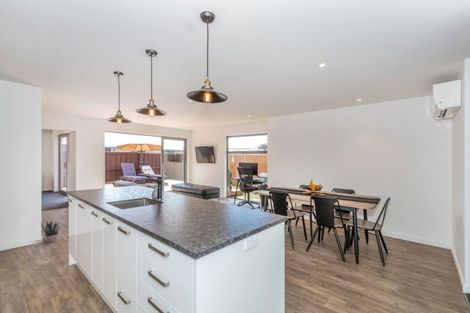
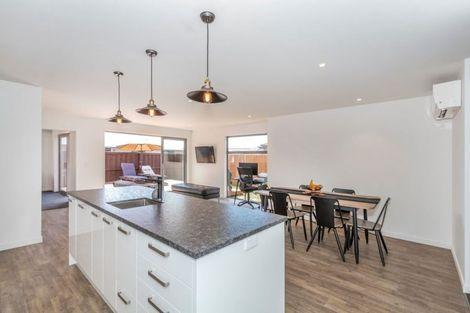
- potted plant [40,220,61,243]
